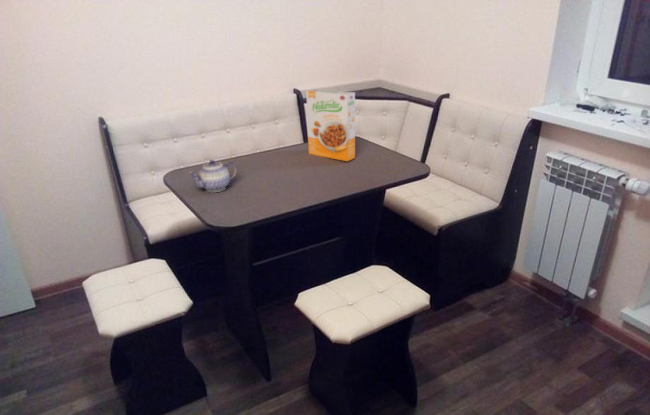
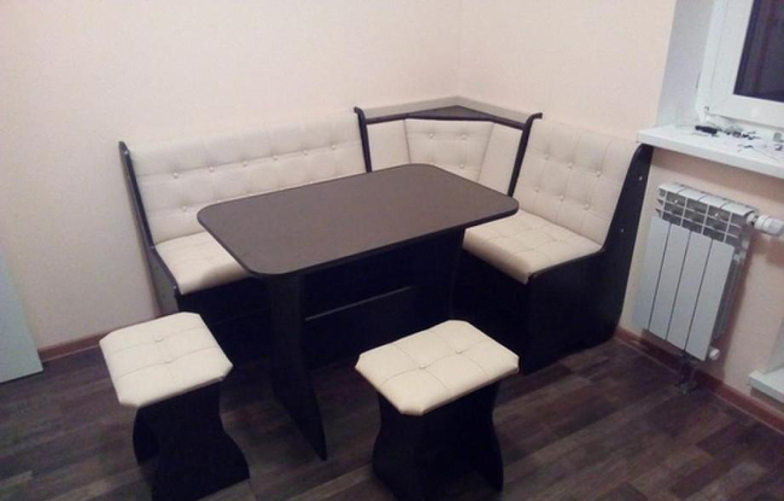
- cereal box [305,88,356,162]
- teapot [188,159,238,193]
